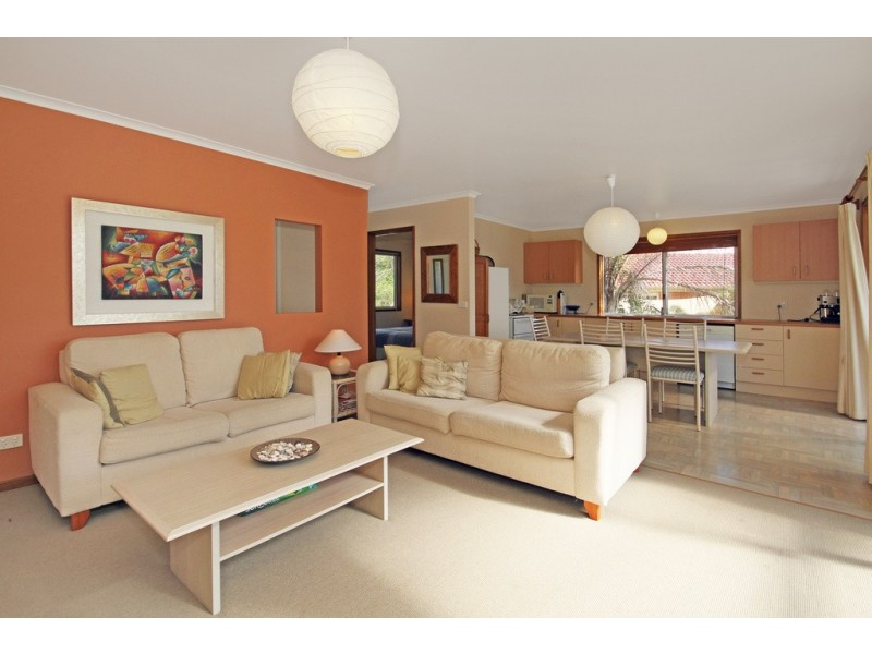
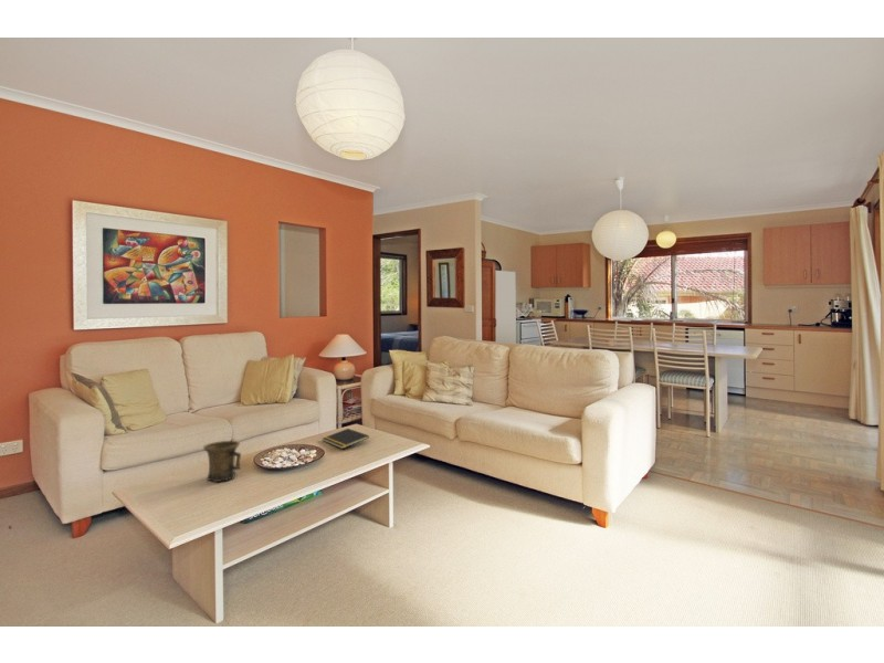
+ notepad [322,428,370,450]
+ mug [202,440,242,483]
